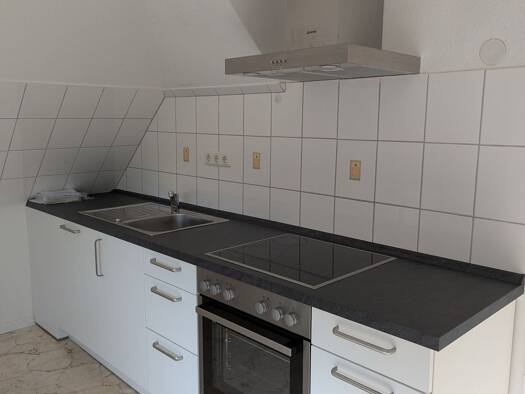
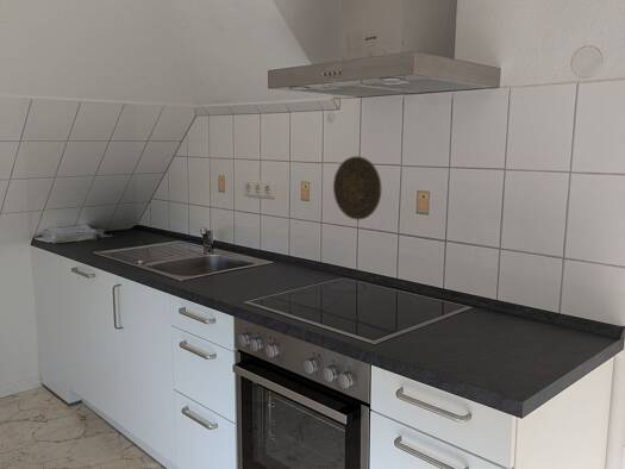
+ decorative plate [332,155,382,221]
